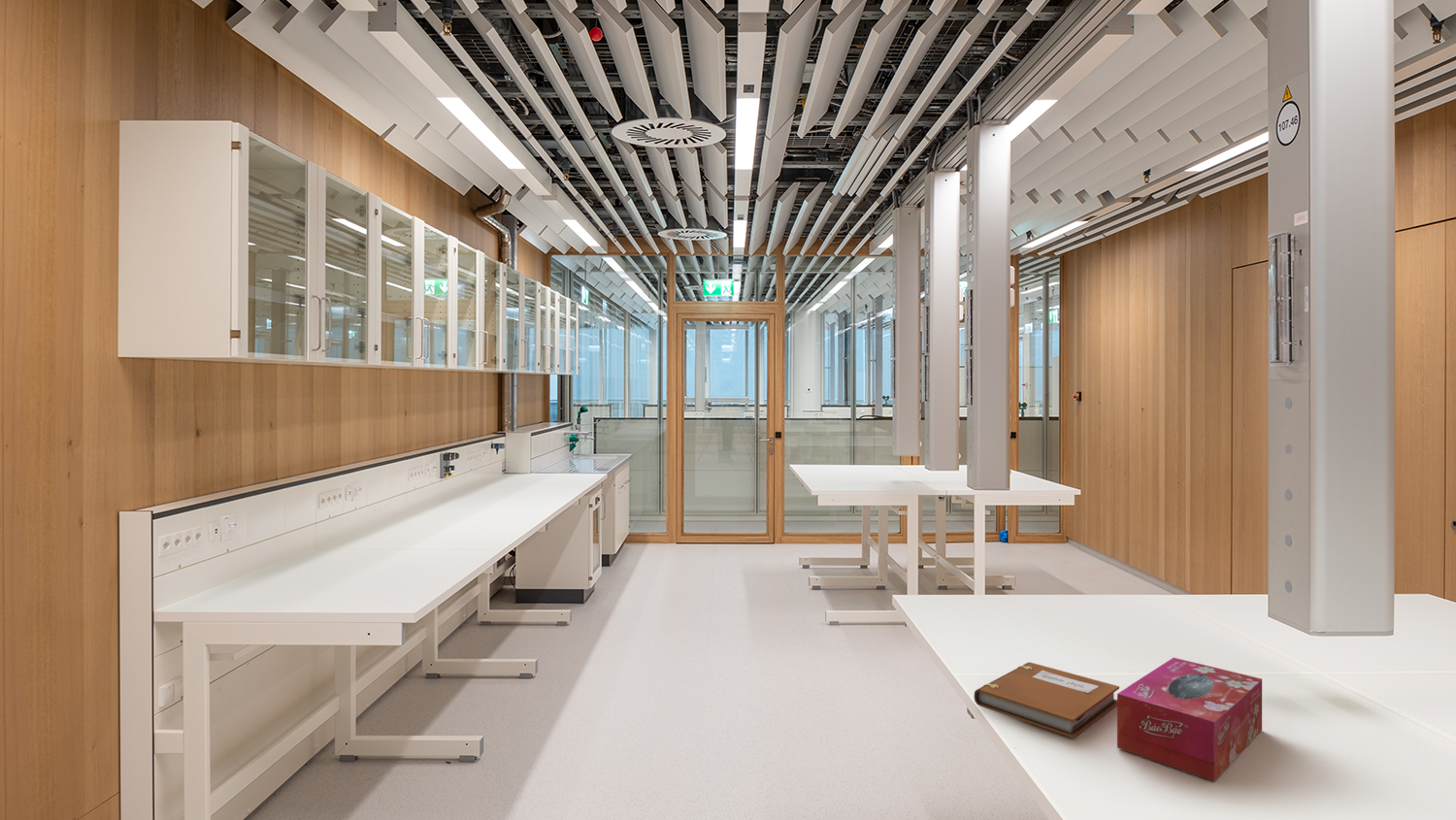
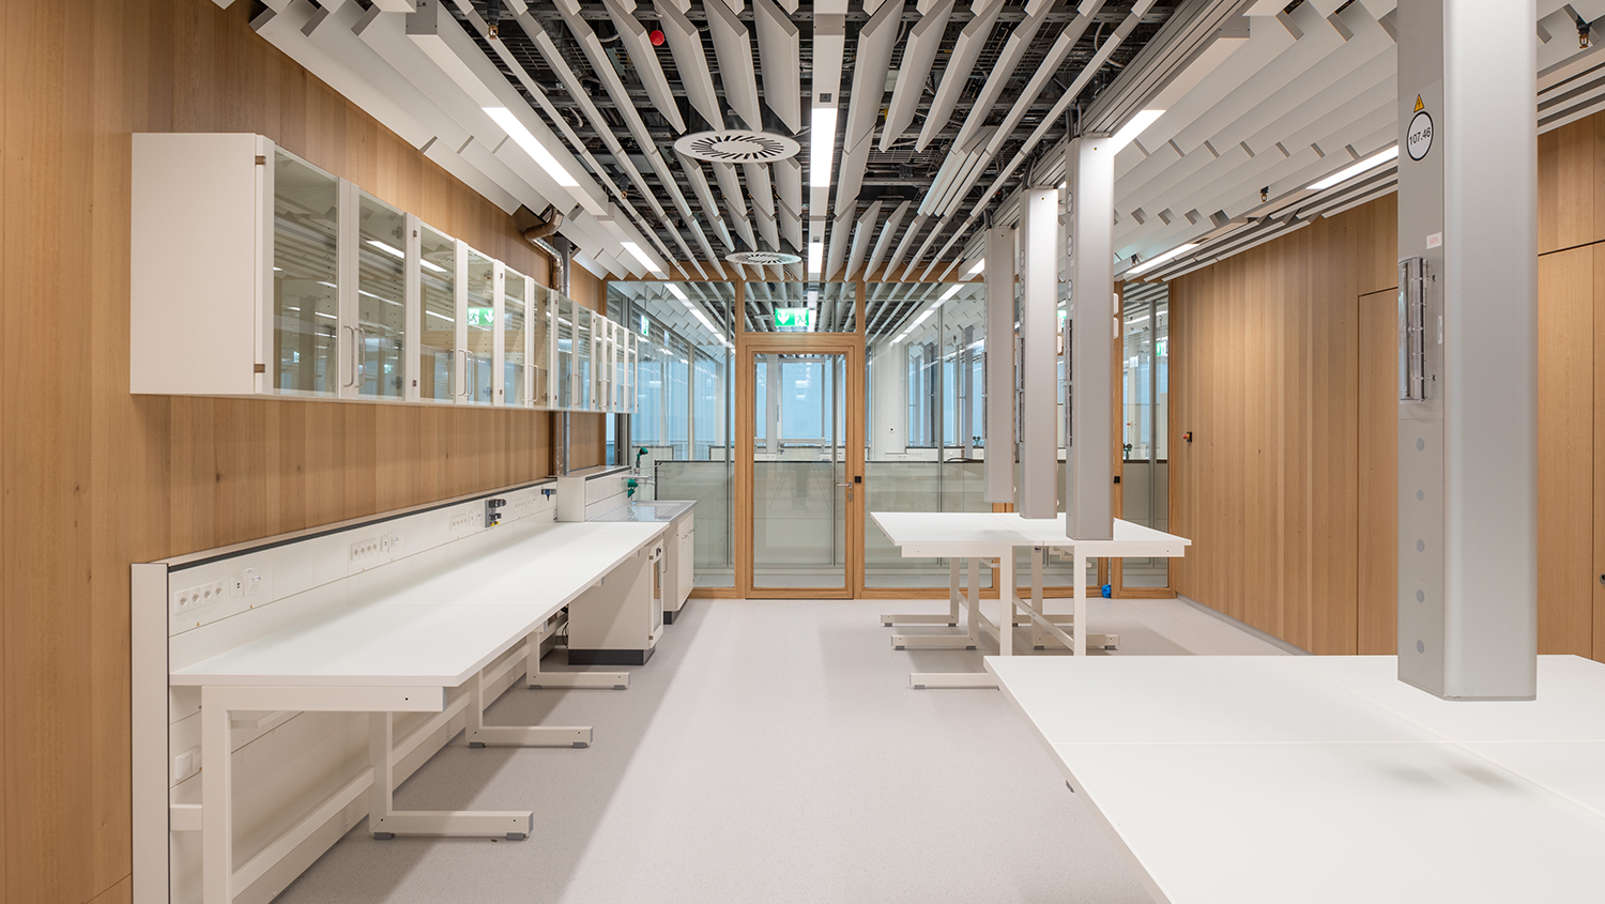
- notebook [974,662,1120,739]
- tissue box [1116,657,1263,782]
